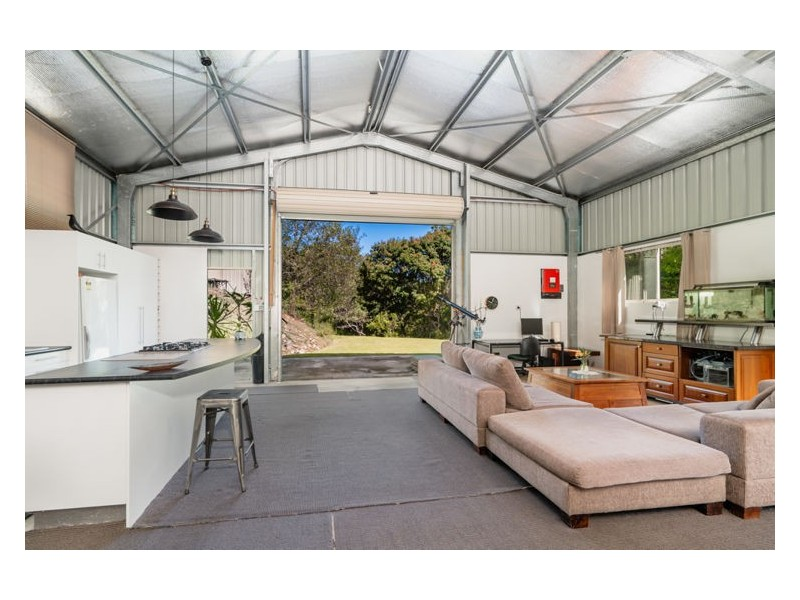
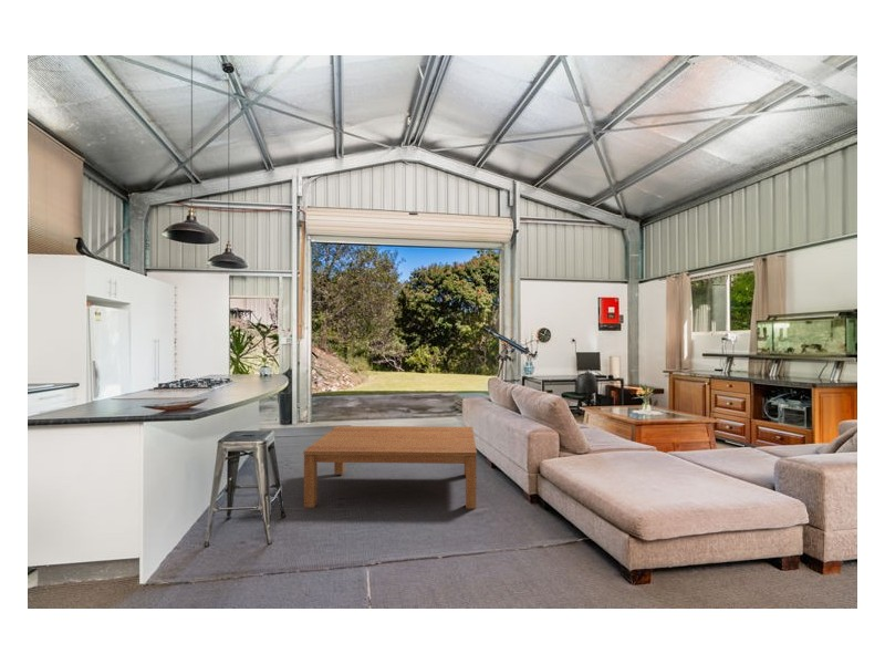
+ coffee table [302,425,478,509]
